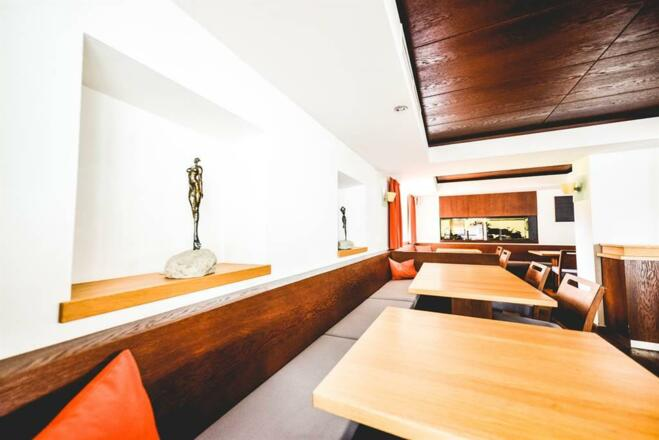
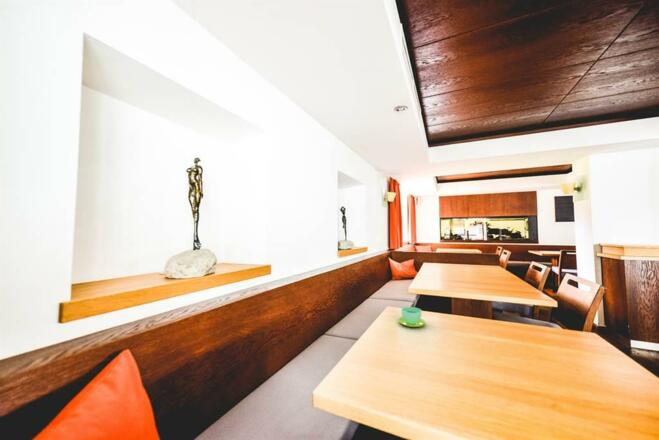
+ cup [397,306,426,328]
